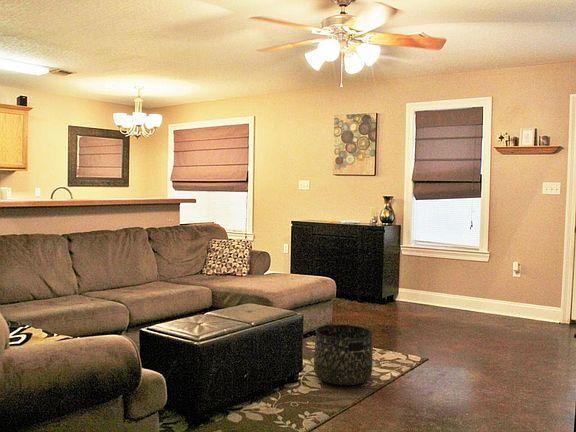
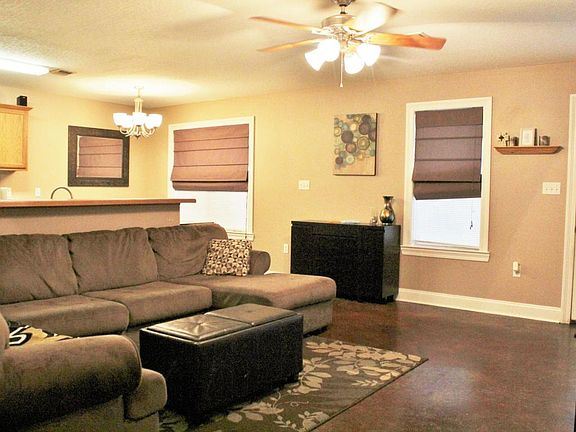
- basket [313,324,374,386]
